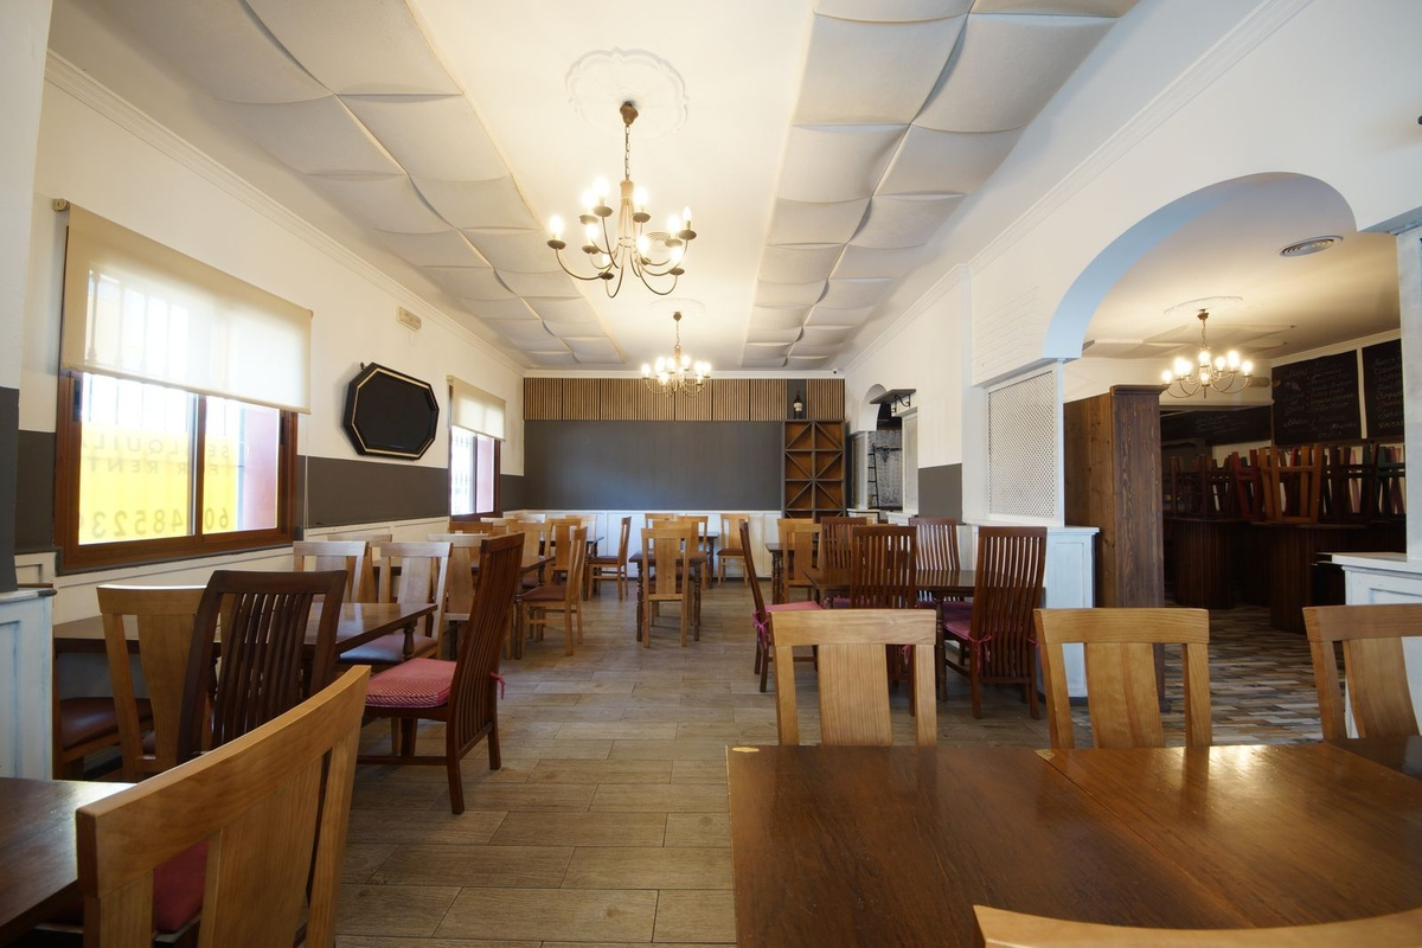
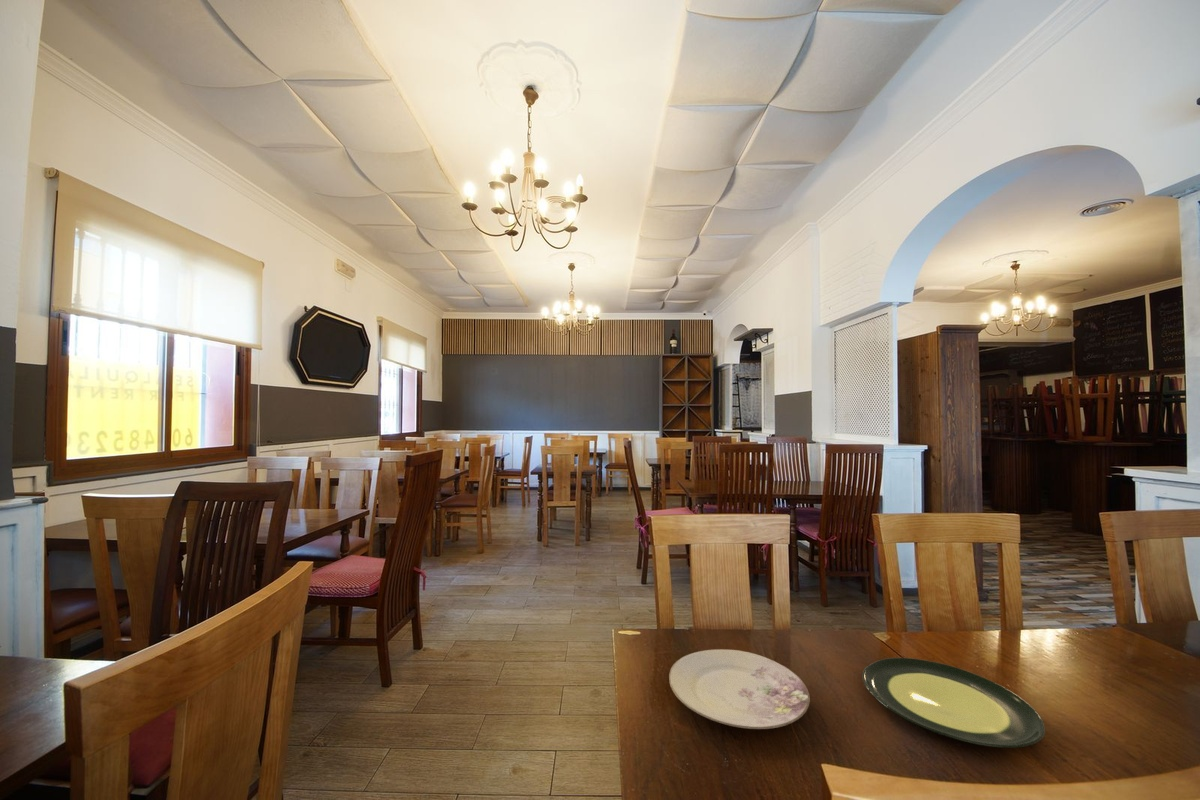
+ plate [668,648,811,730]
+ plate [861,657,1046,749]
